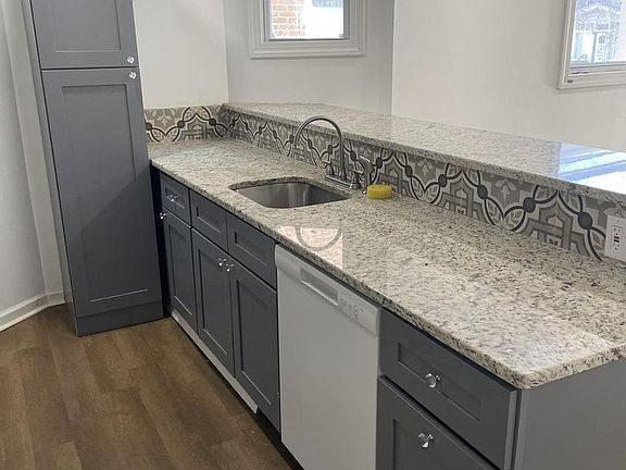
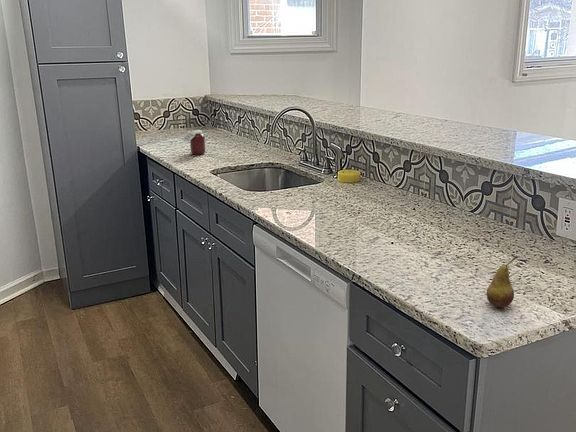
+ fruit [486,255,519,309]
+ jar [181,129,207,156]
